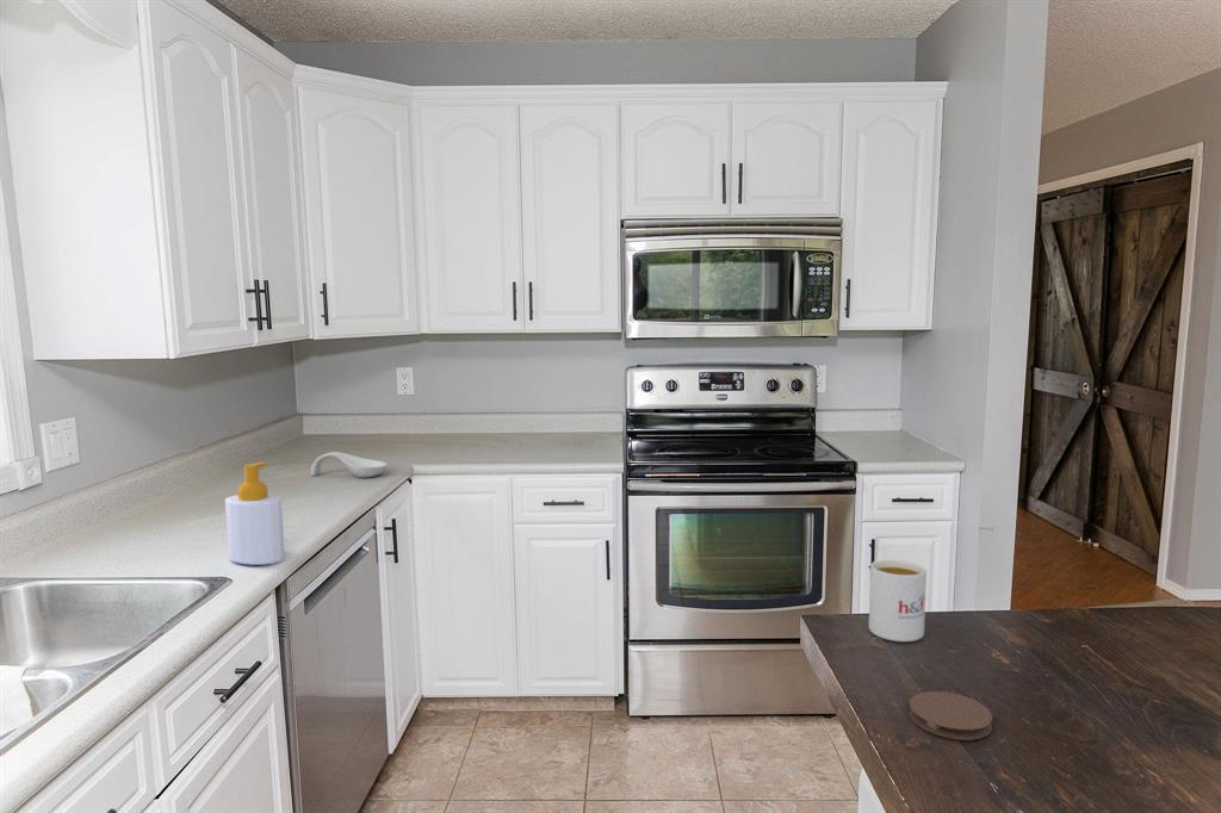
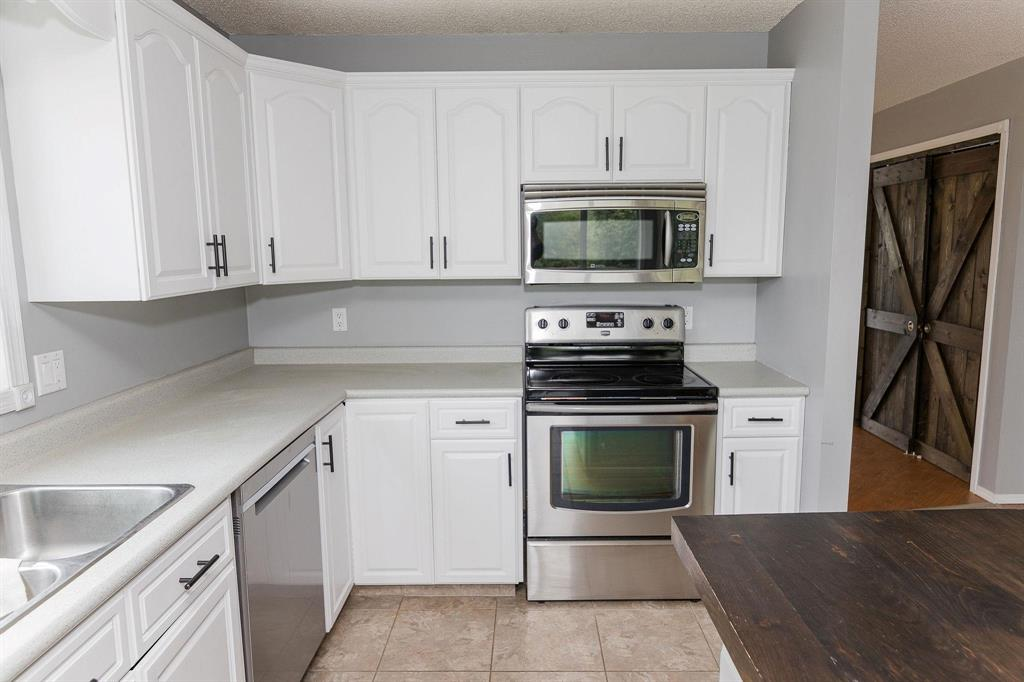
- coaster [907,690,993,741]
- soap bottle [224,461,286,566]
- mug [868,558,928,643]
- spoon rest [310,451,389,478]
